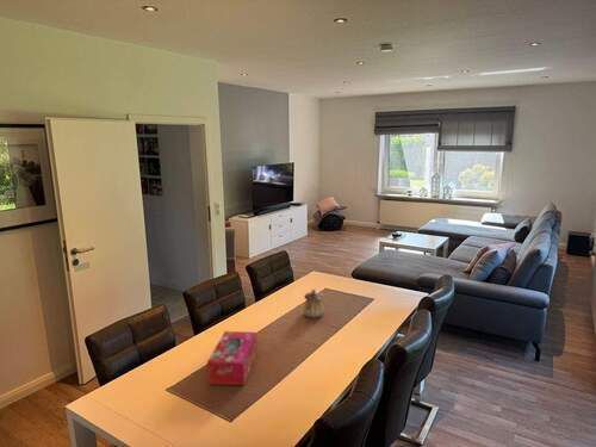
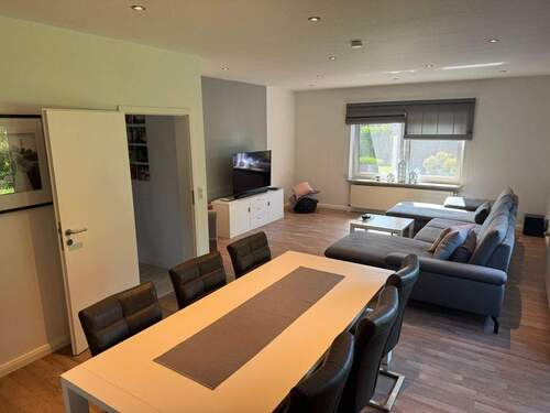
- teapot [302,288,325,319]
- tissue box [206,330,257,386]
